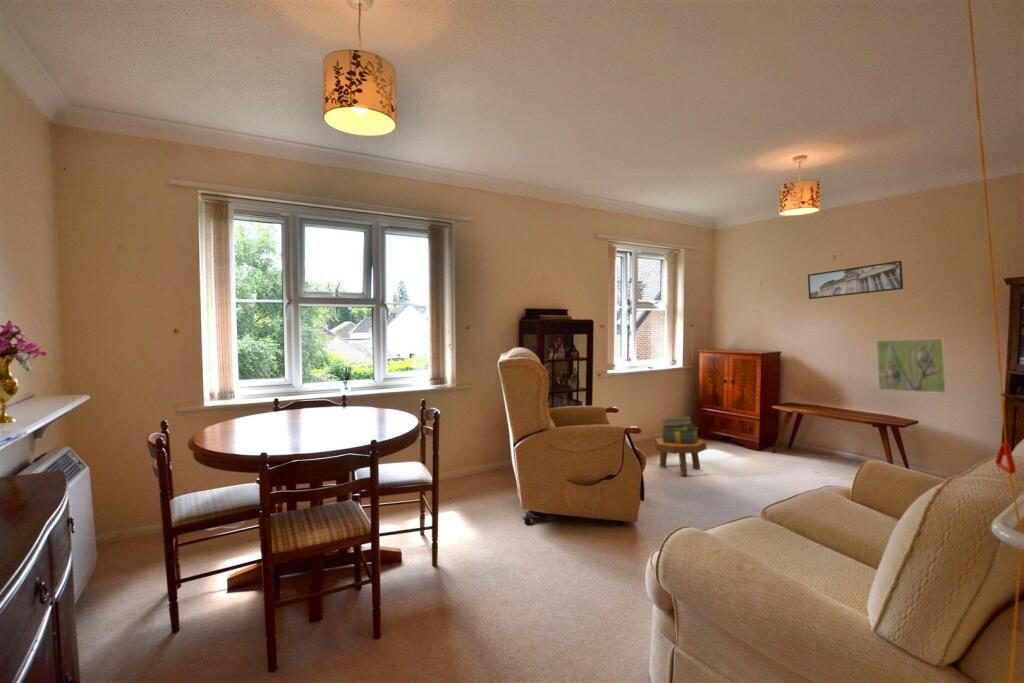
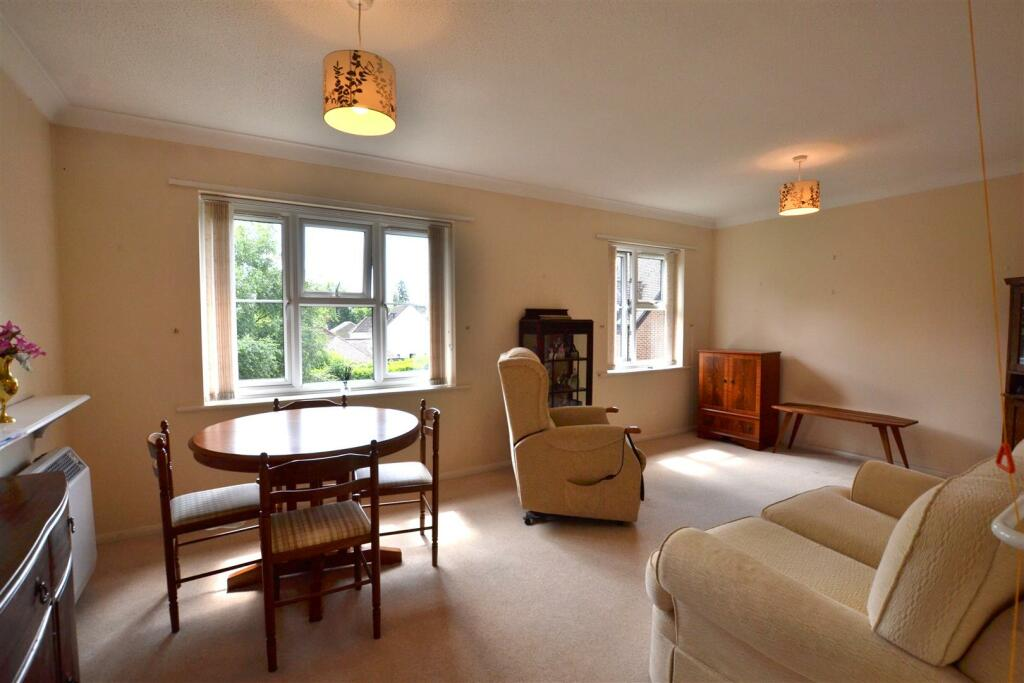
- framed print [807,260,904,300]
- stack of books [660,416,700,443]
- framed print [875,337,948,394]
- footstool [654,437,708,477]
